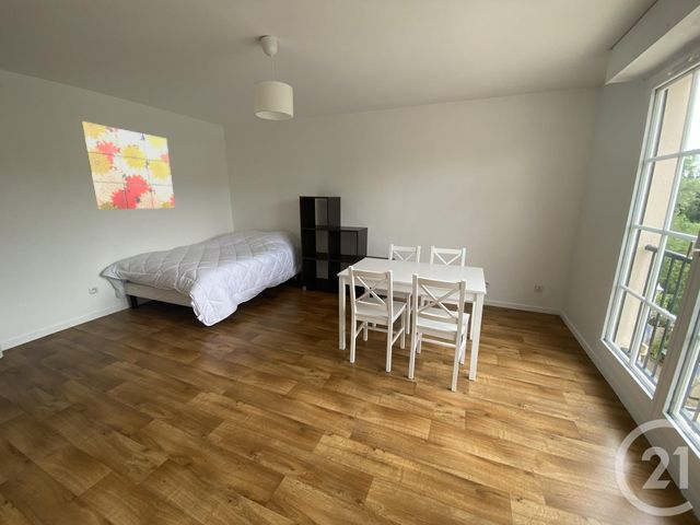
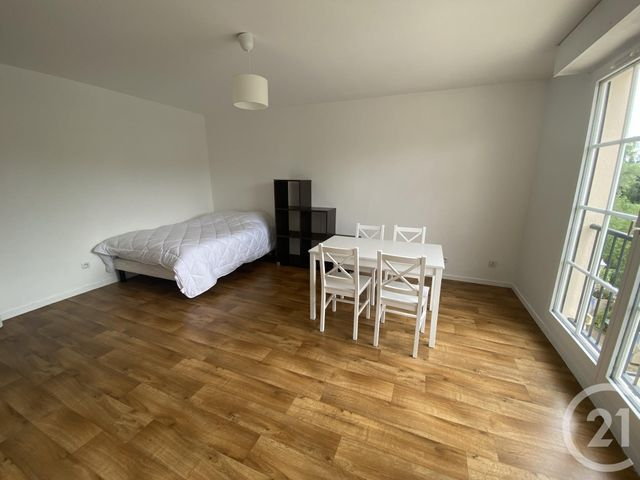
- wall art [81,120,176,211]
